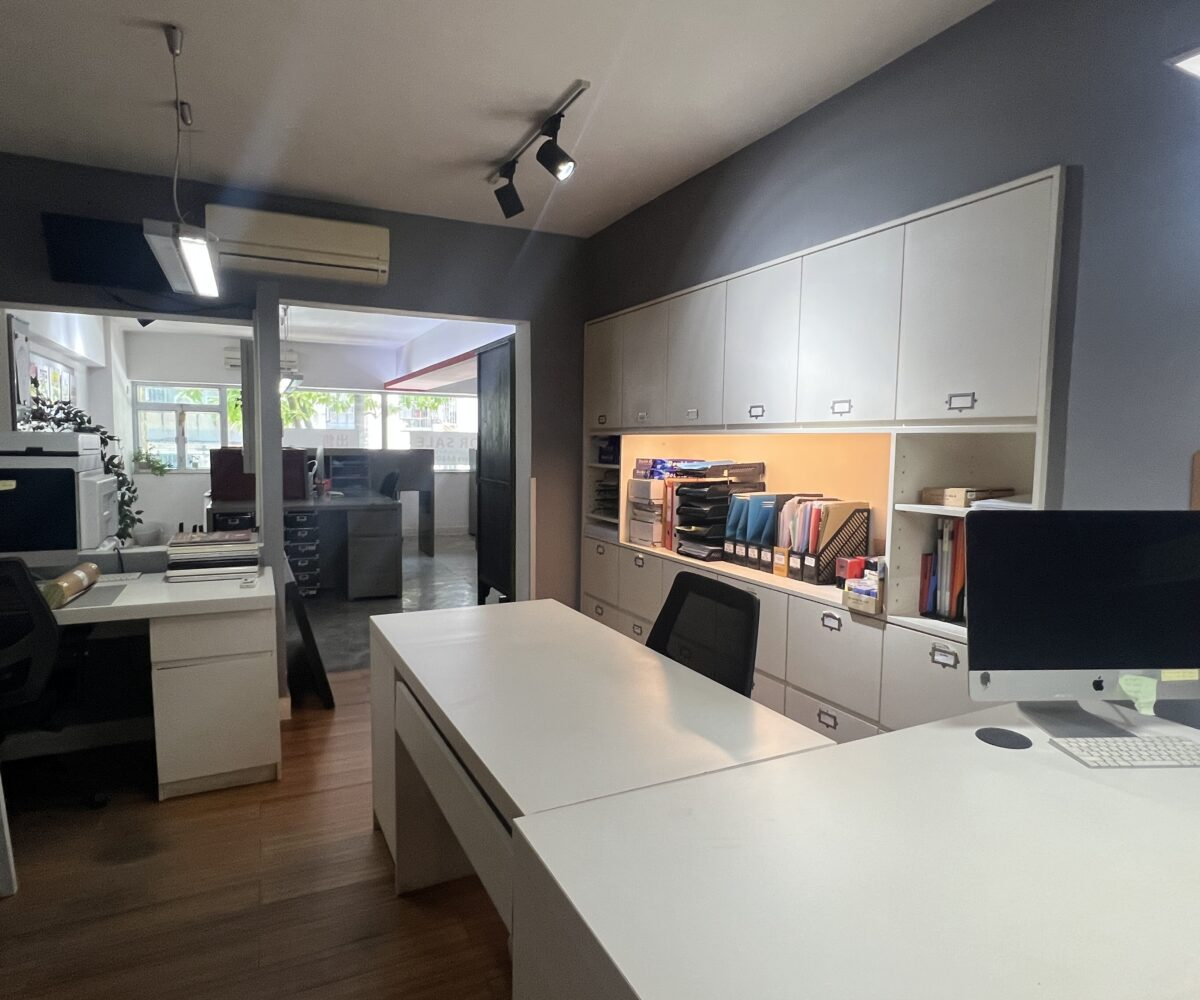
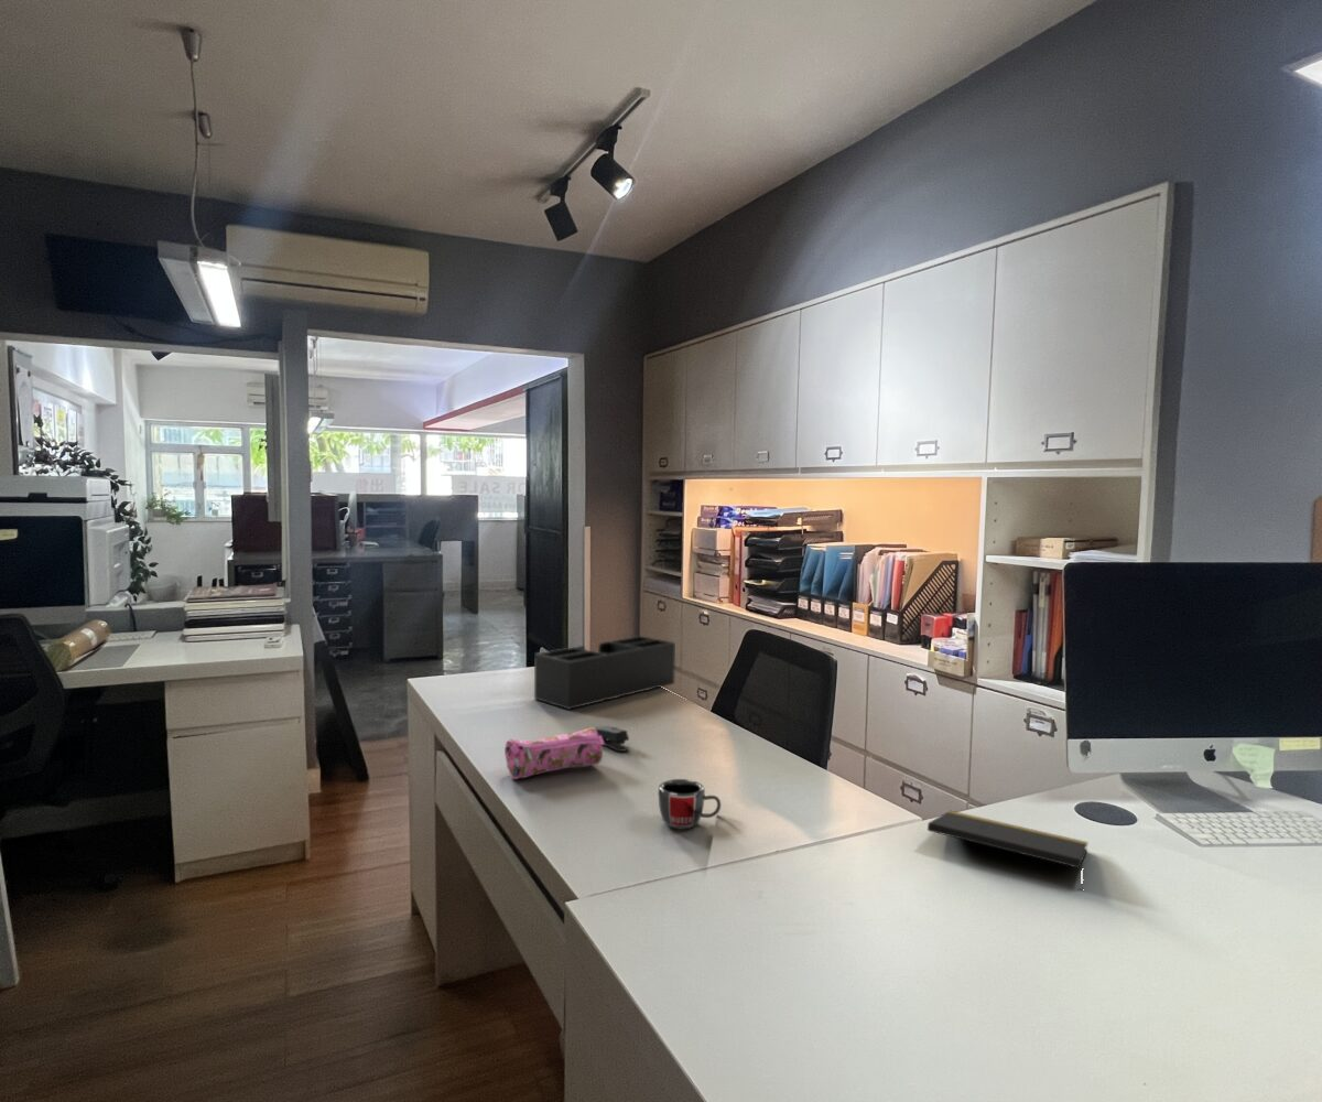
+ notepad [927,810,1090,888]
+ mug [657,778,722,831]
+ desk organizer [533,635,676,711]
+ pencil case [503,726,605,780]
+ stapler [594,725,630,753]
